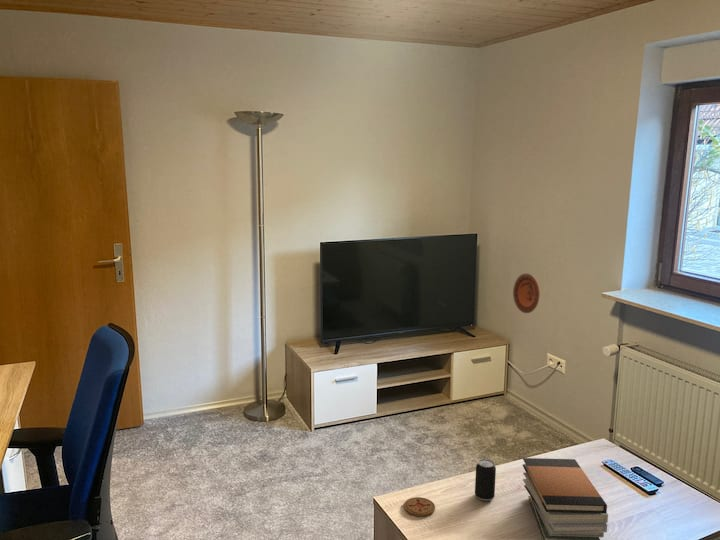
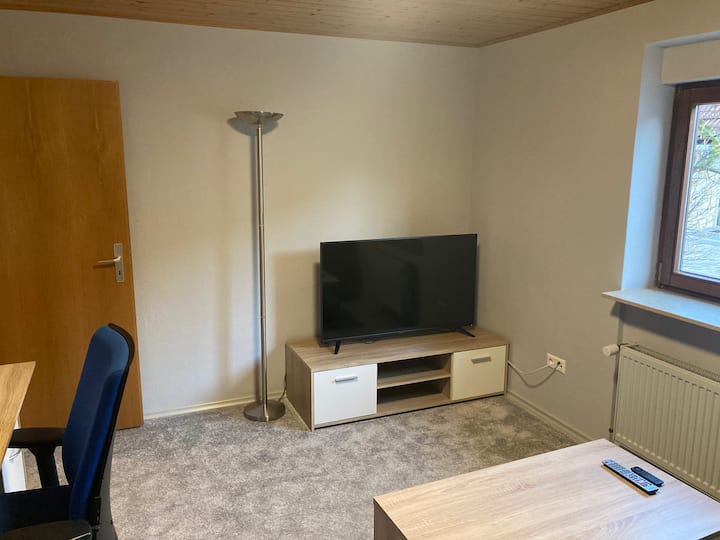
- coaster [403,496,436,517]
- beverage can [474,458,497,502]
- book stack [522,457,609,540]
- decorative plate [512,272,541,314]
